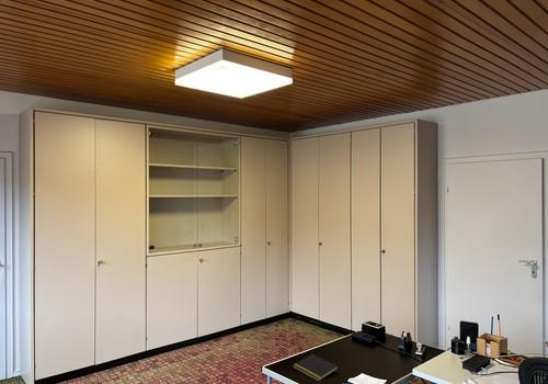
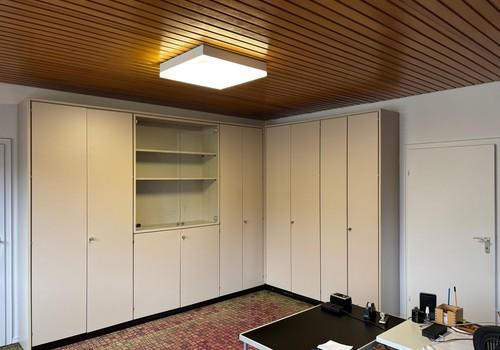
- notepad [293,353,340,382]
